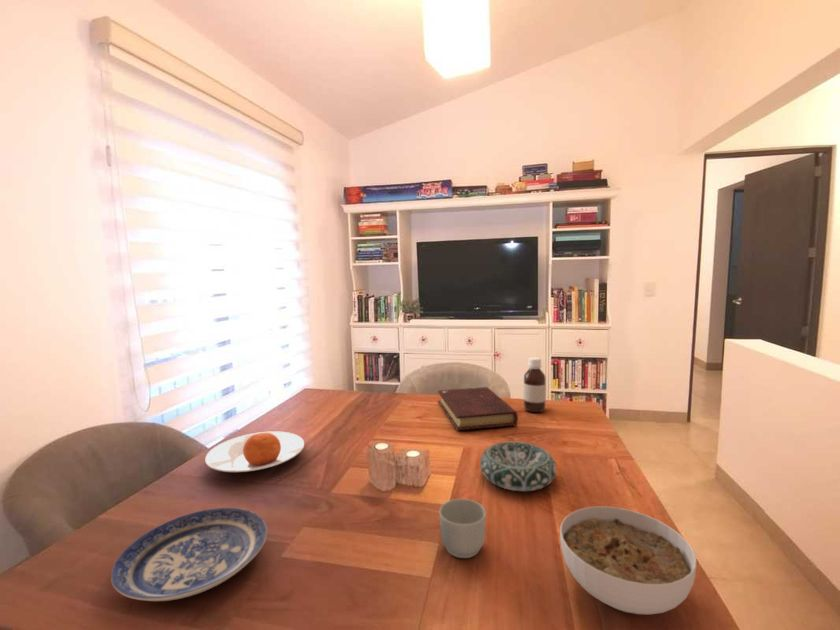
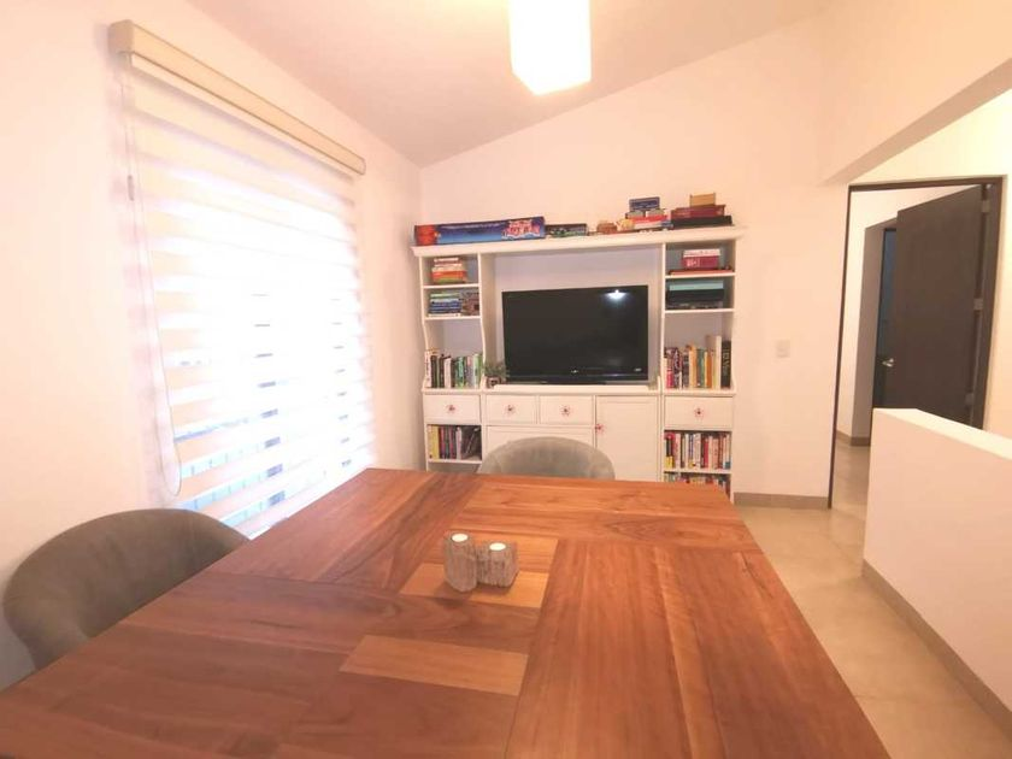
- mug [439,498,487,559]
- plate [204,430,305,473]
- book [437,386,519,431]
- plate [110,507,268,602]
- decorative bowl [479,441,558,492]
- bottle [523,356,547,413]
- bowl [559,505,698,615]
